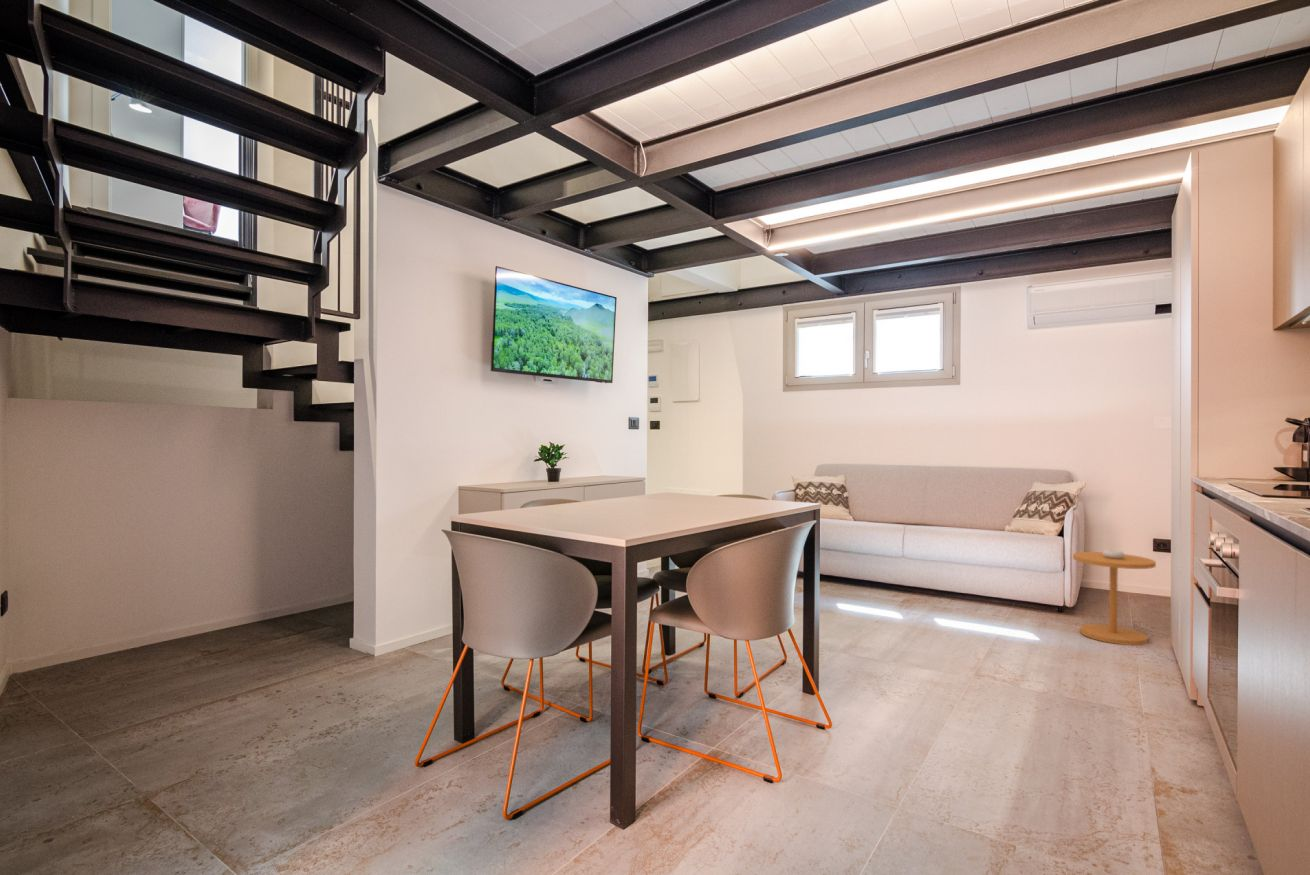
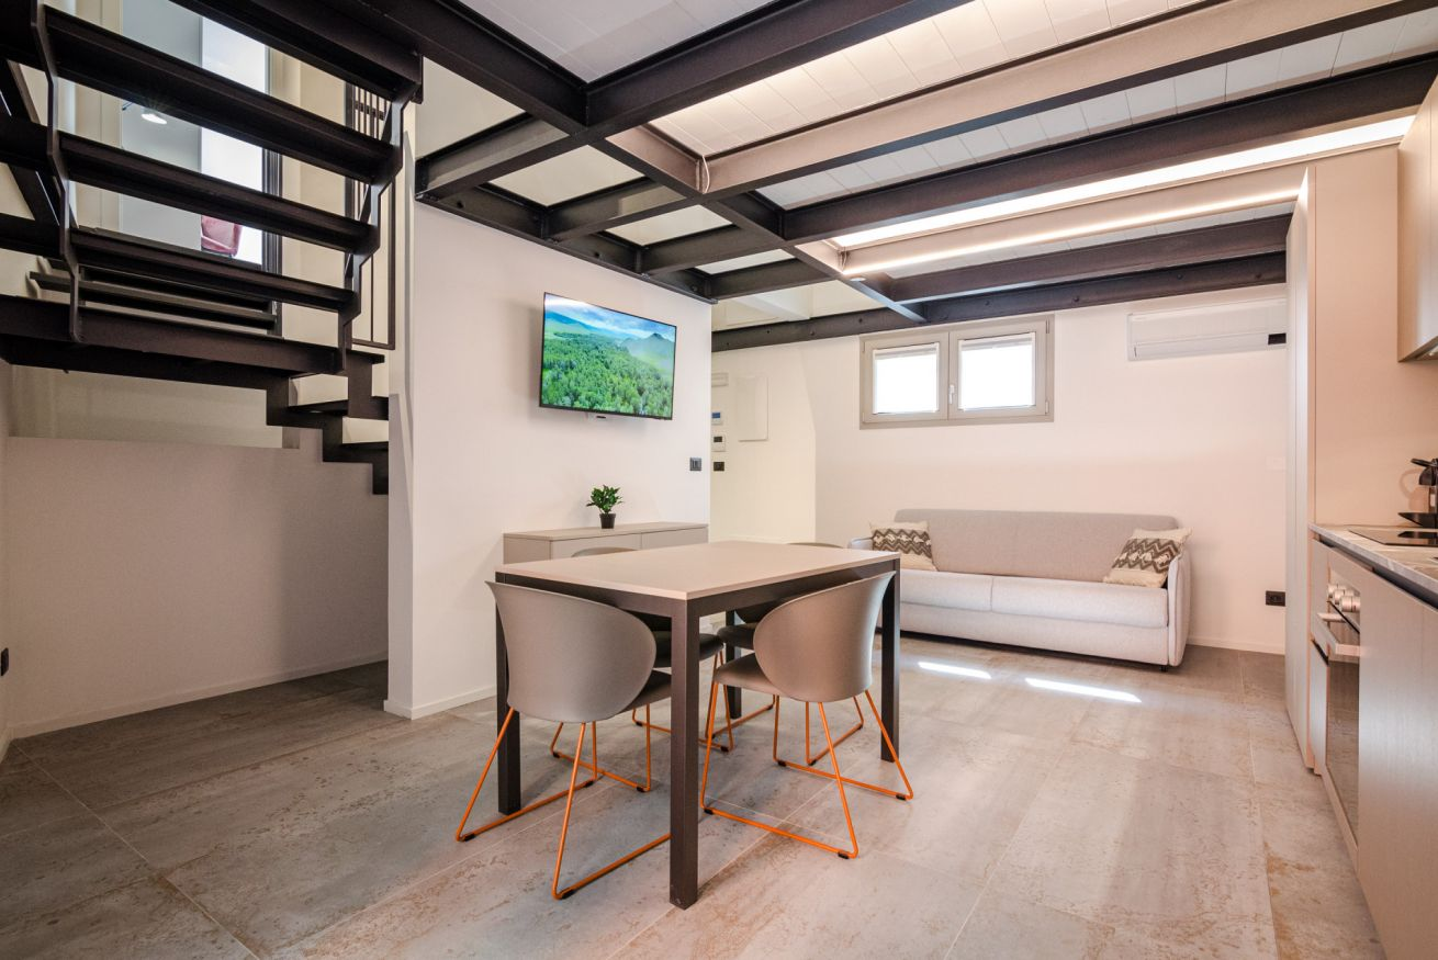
- side table [1072,549,1157,646]
